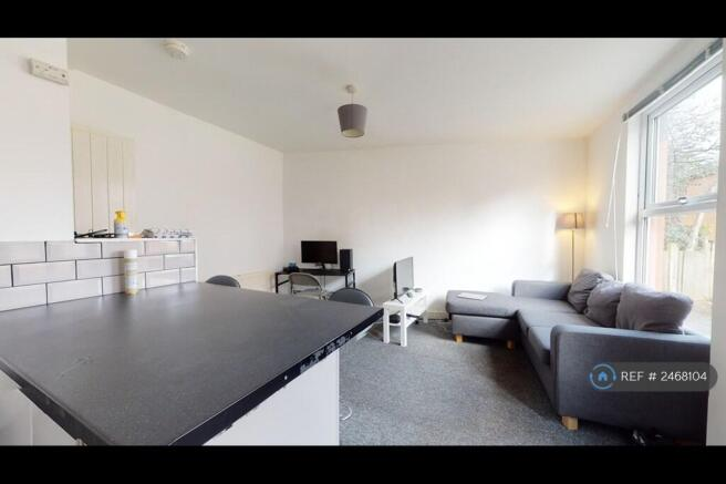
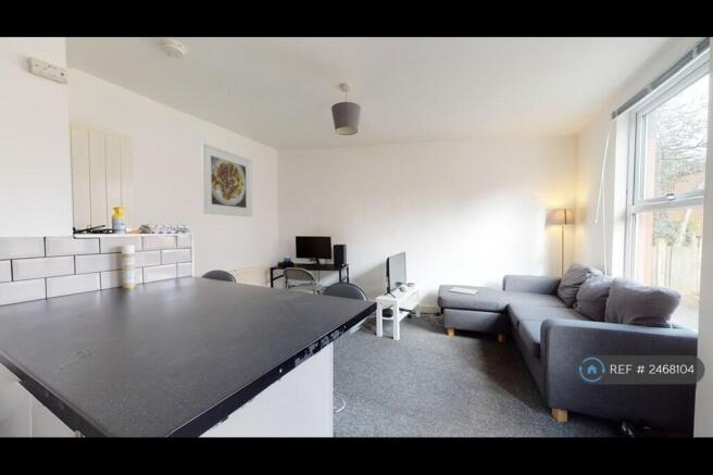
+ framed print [200,141,253,217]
